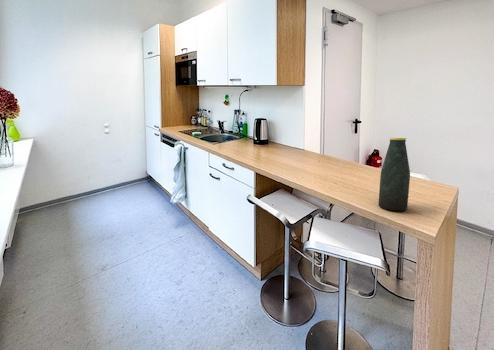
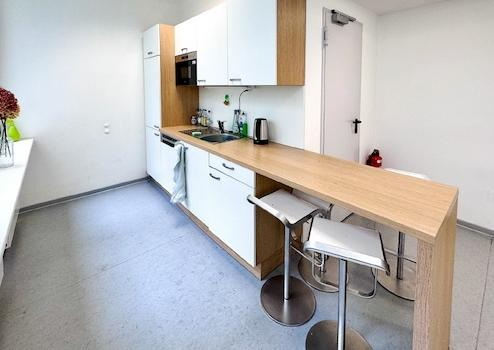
- bottle [377,137,411,212]
